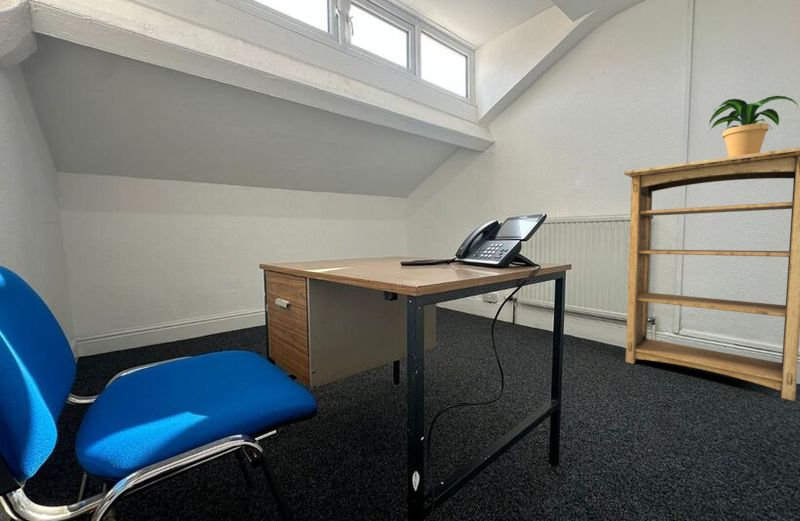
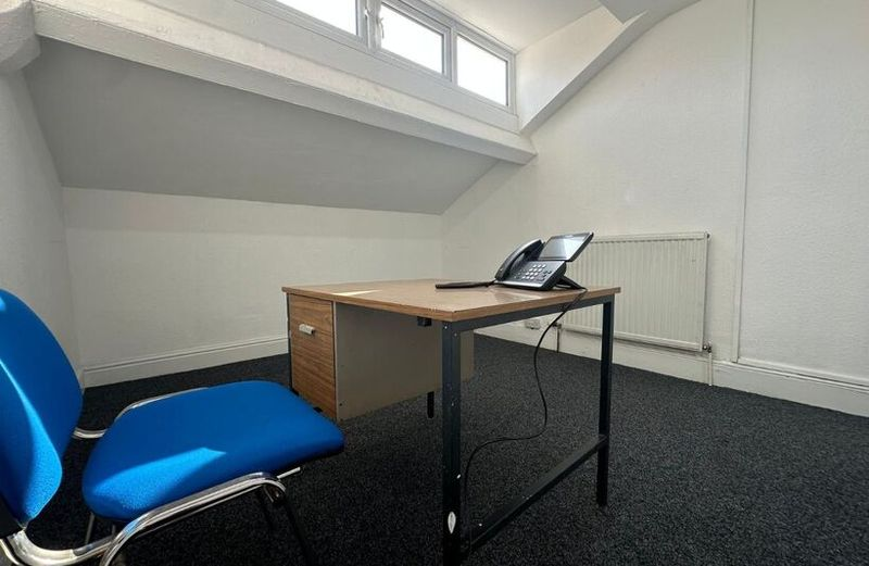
- bookshelf [624,146,800,402]
- potted plant [708,95,799,157]
